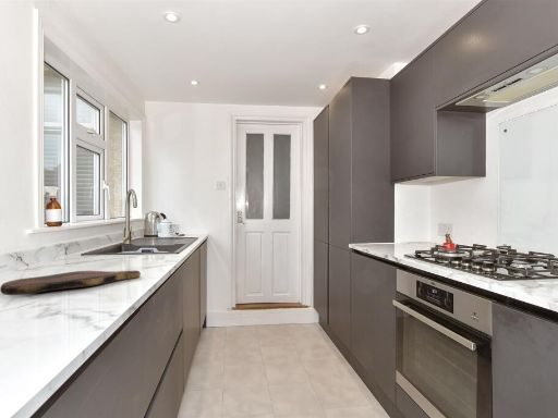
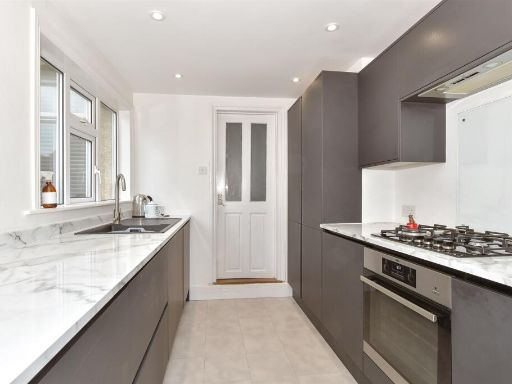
- cutting board [0,270,142,296]
